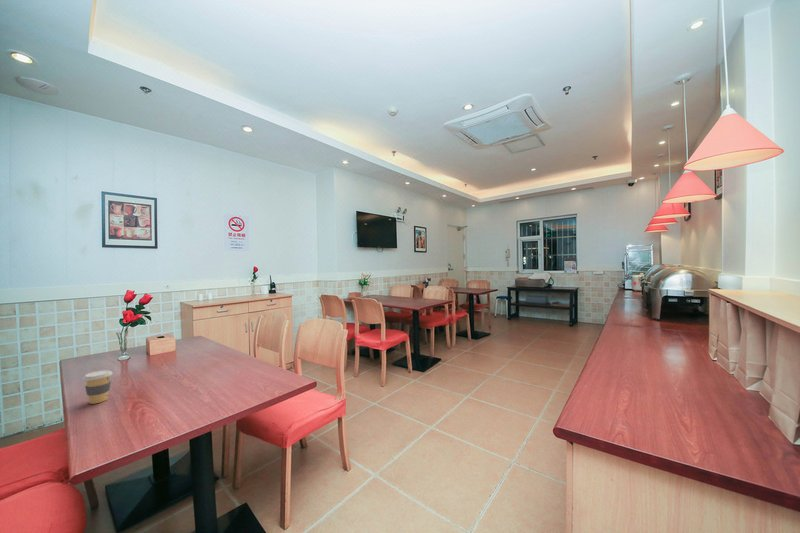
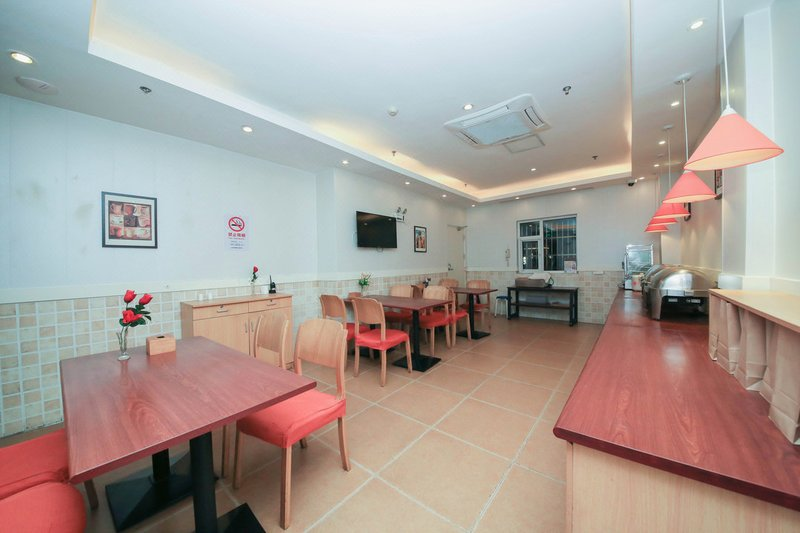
- coffee cup [82,369,113,405]
